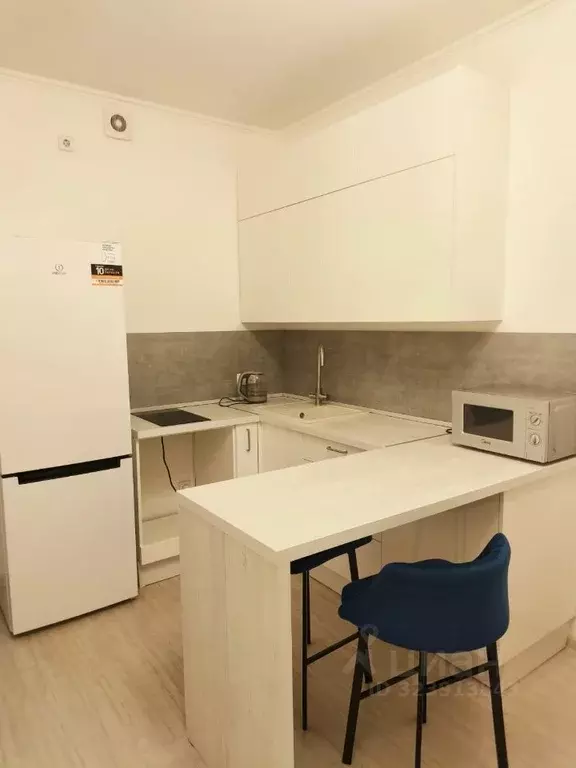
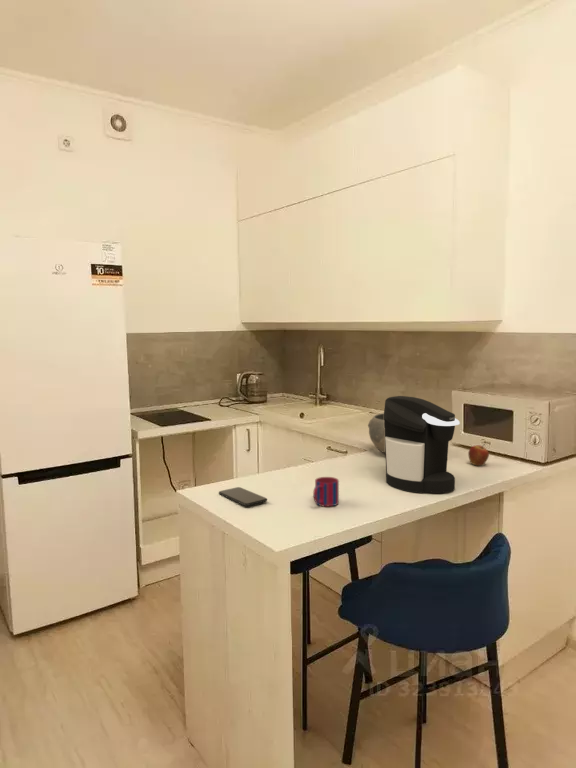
+ bowl [367,412,385,454]
+ coffee maker [383,395,461,494]
+ fruit [467,443,490,467]
+ smartphone [218,486,268,507]
+ mug [312,476,340,507]
